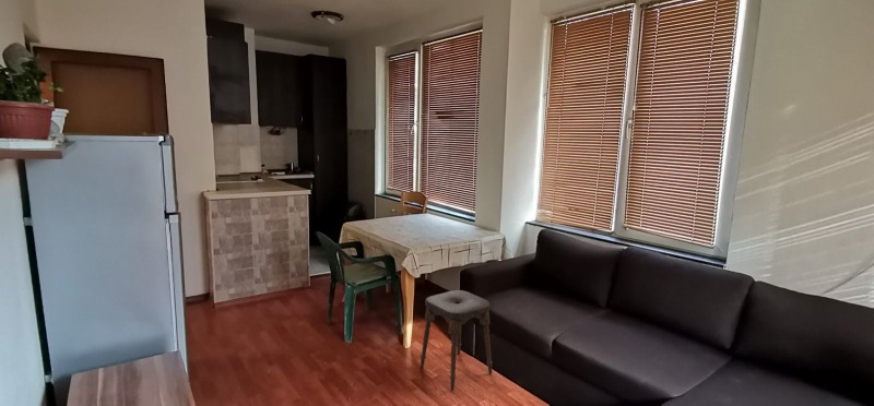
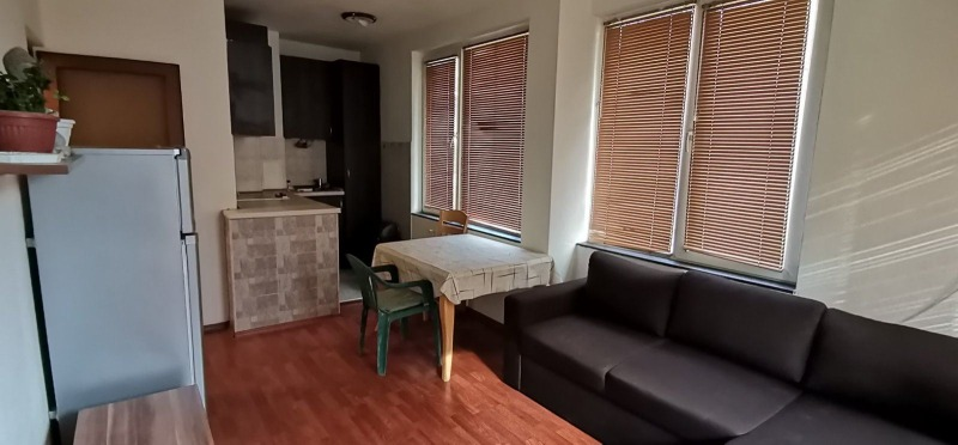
- stool [420,289,494,392]
